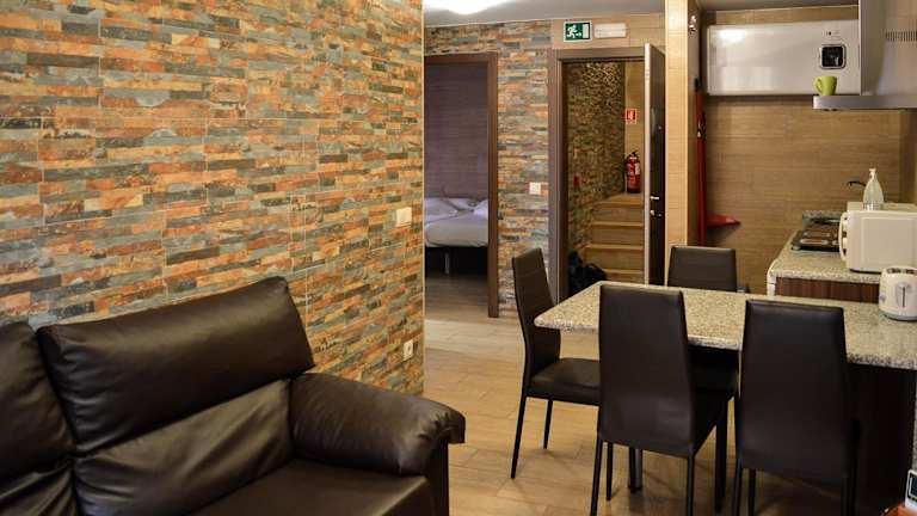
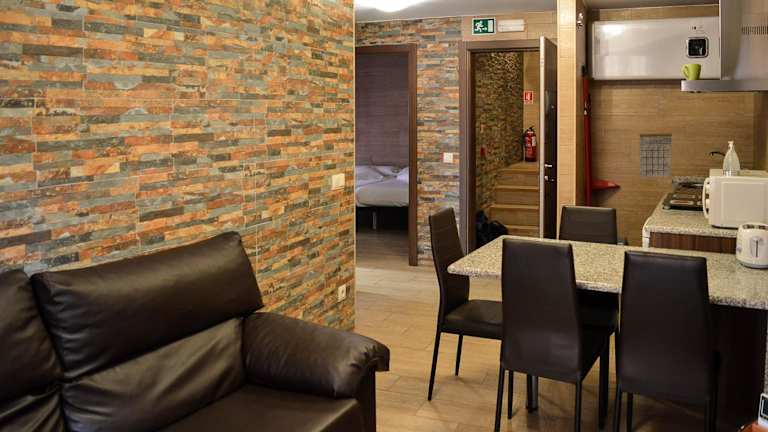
+ calendar [638,127,673,178]
